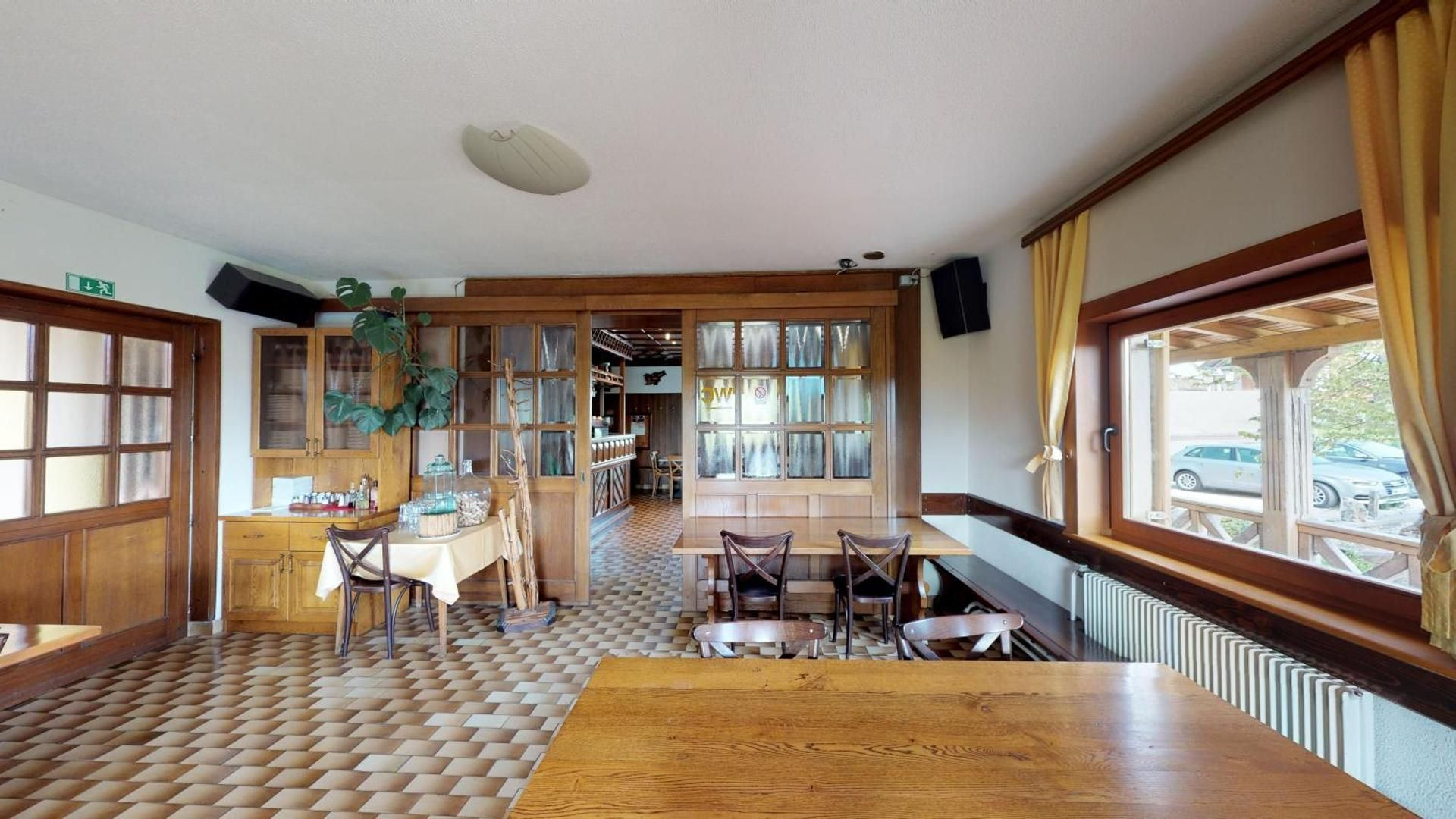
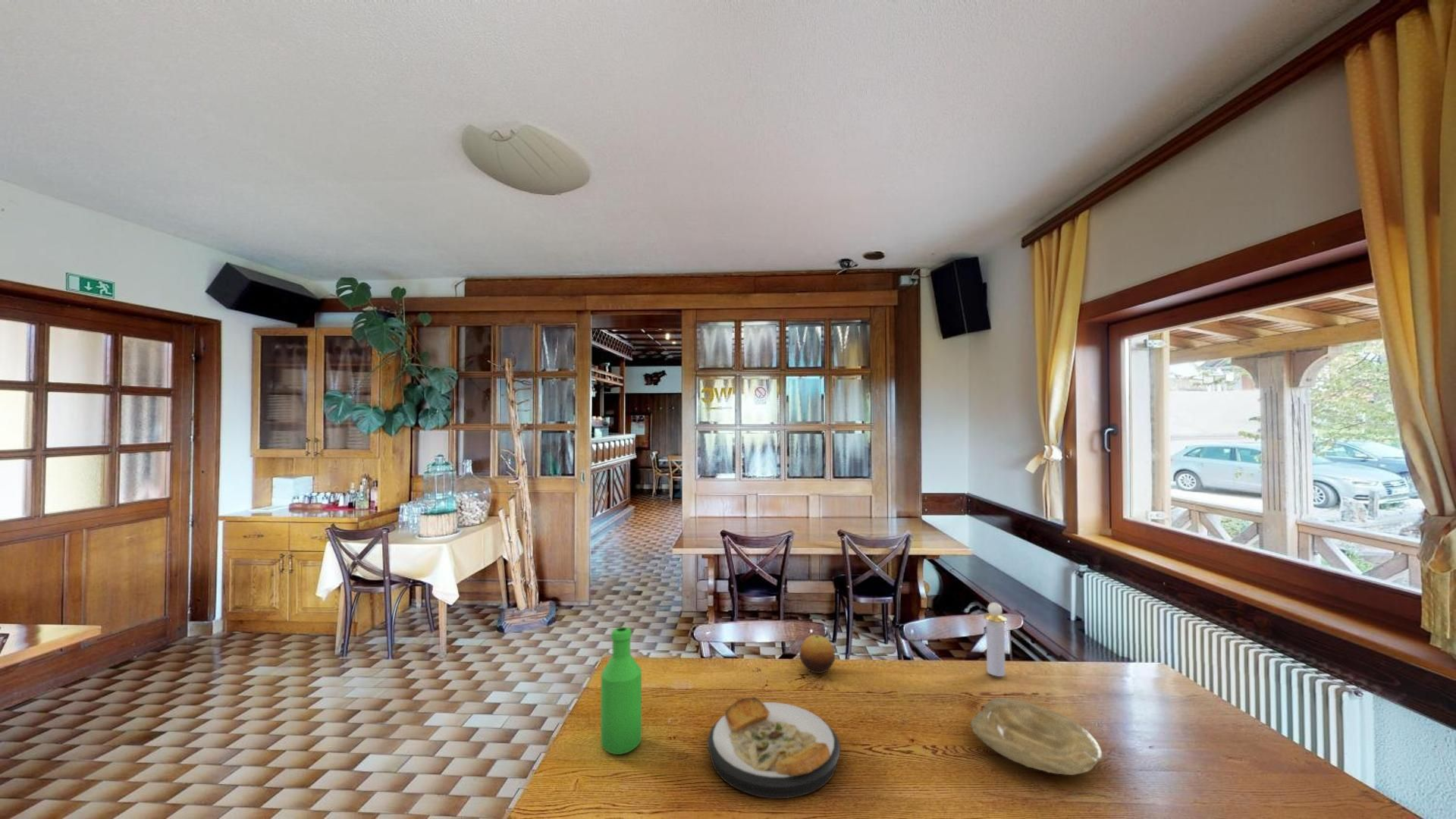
+ plate [707,696,841,799]
+ plate [970,698,1103,776]
+ bottle [600,626,642,755]
+ fruit [799,634,836,674]
+ perfume bottle [983,601,1008,677]
